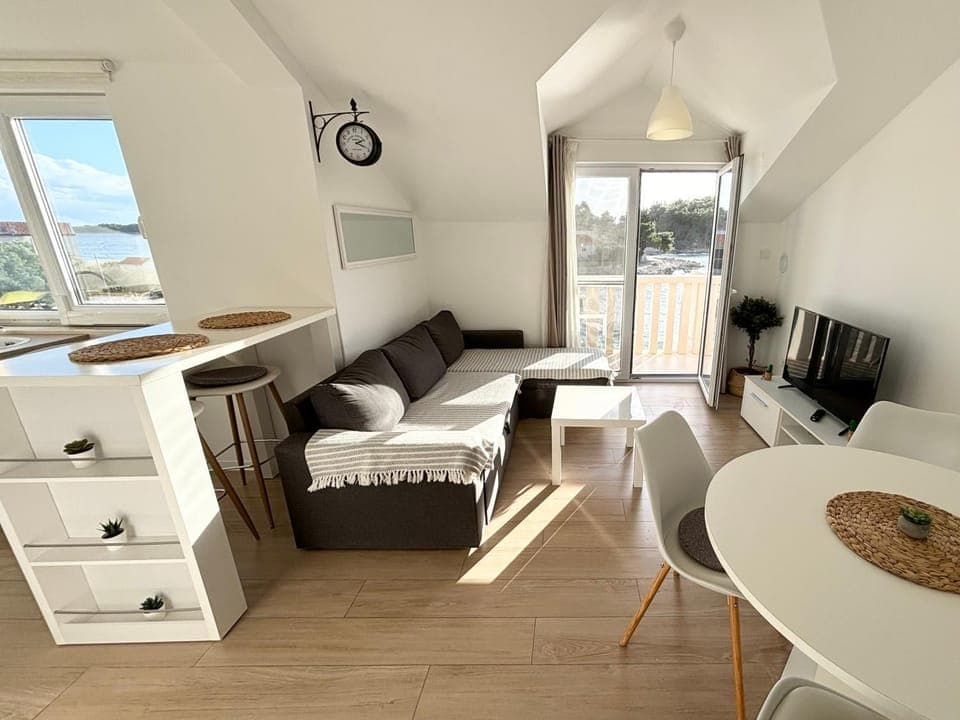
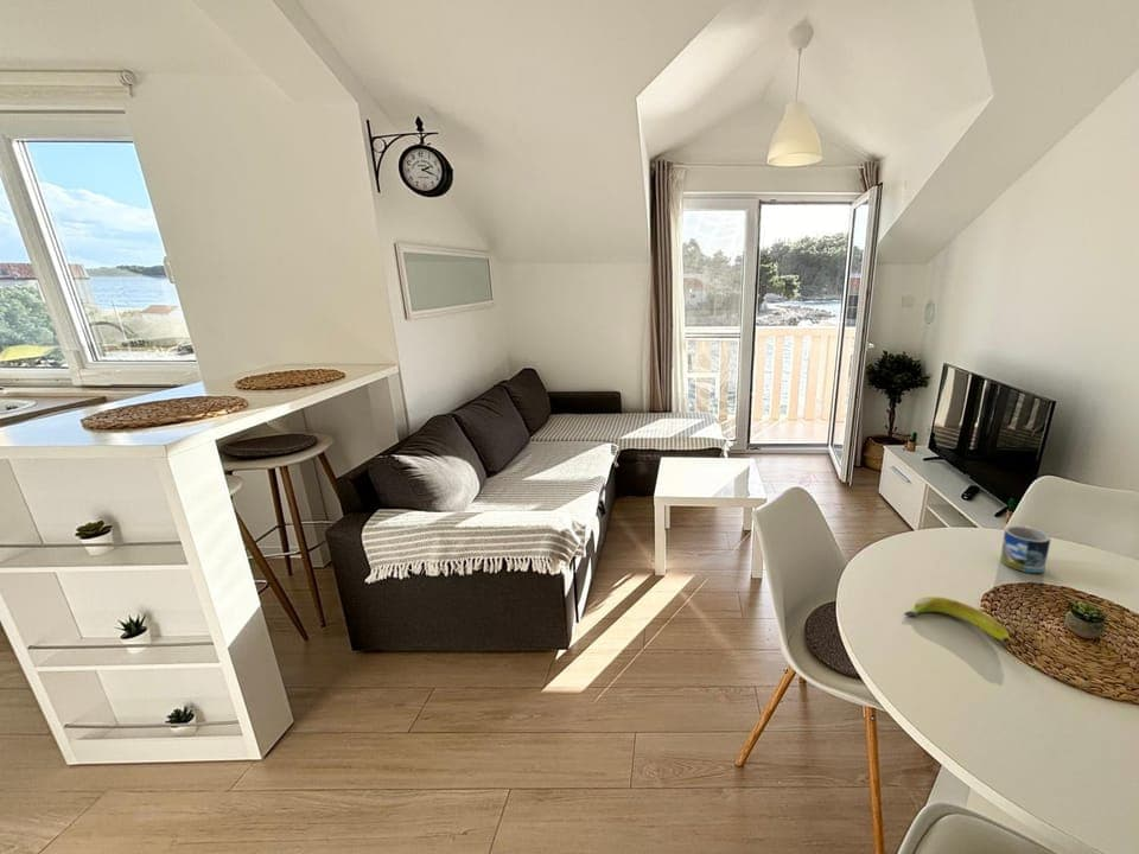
+ banana [903,595,1012,643]
+ mug [999,525,1052,574]
